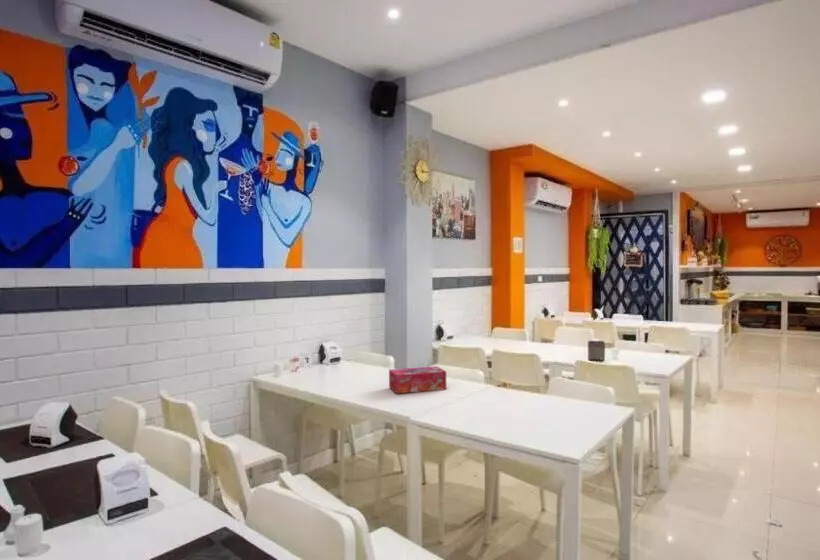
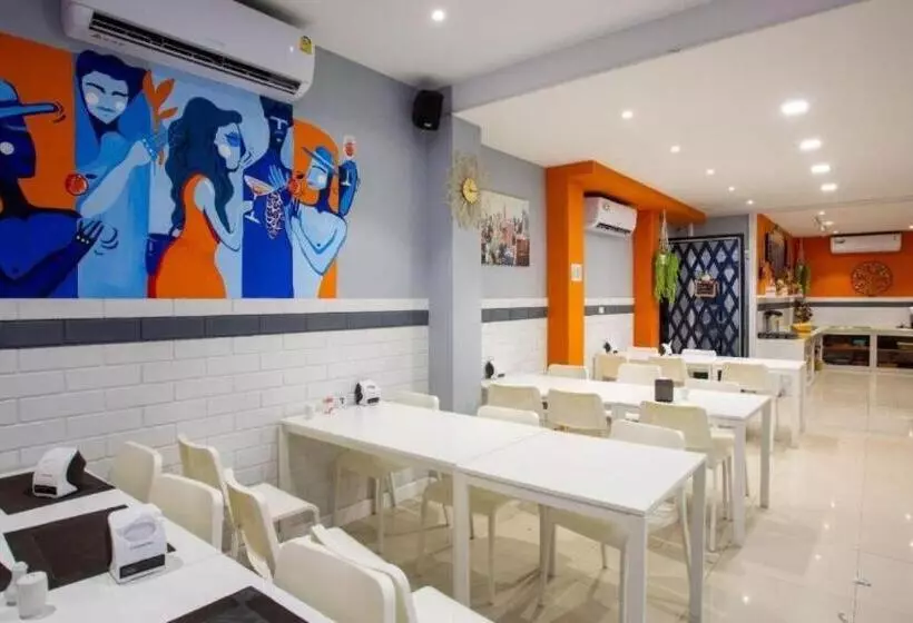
- tissue box [388,365,447,394]
